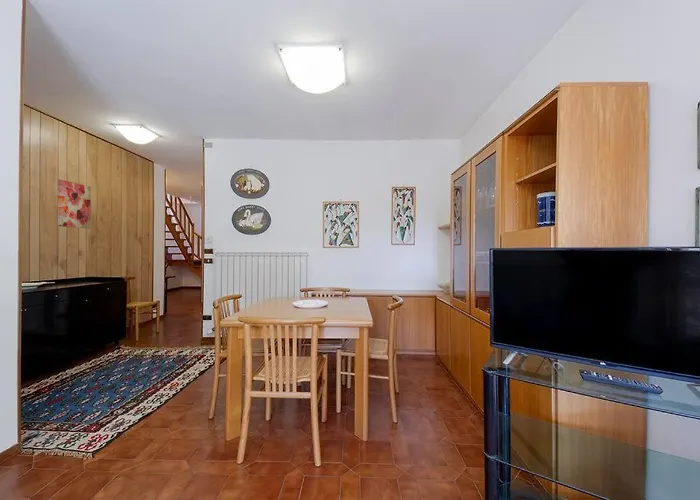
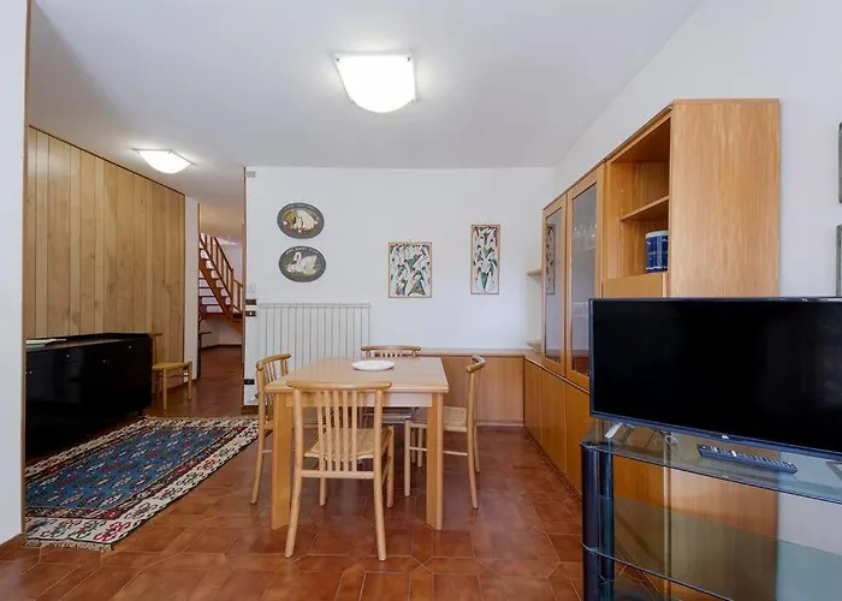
- wall art [57,179,92,230]
